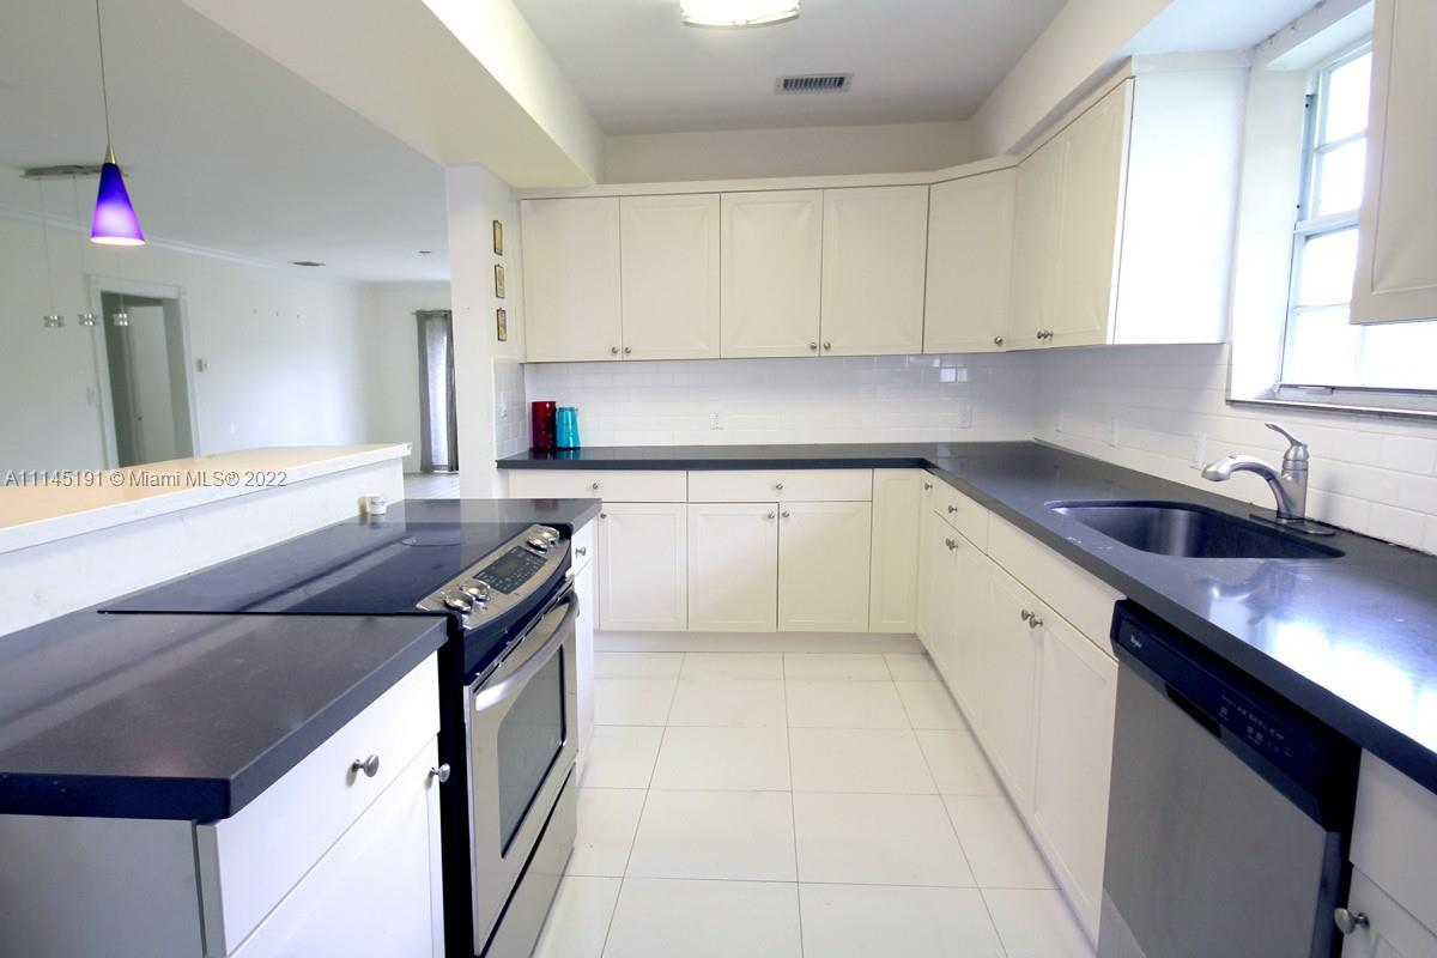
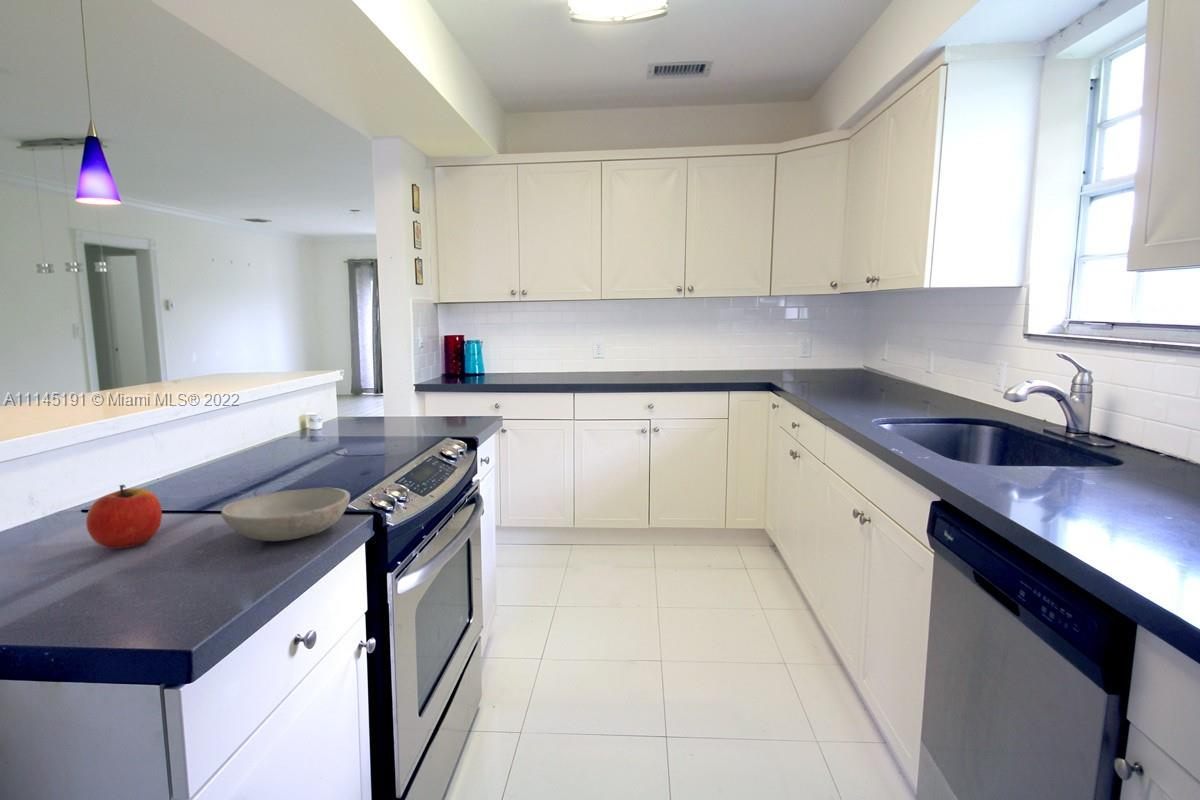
+ apple [85,484,163,550]
+ bowl [220,487,351,542]
